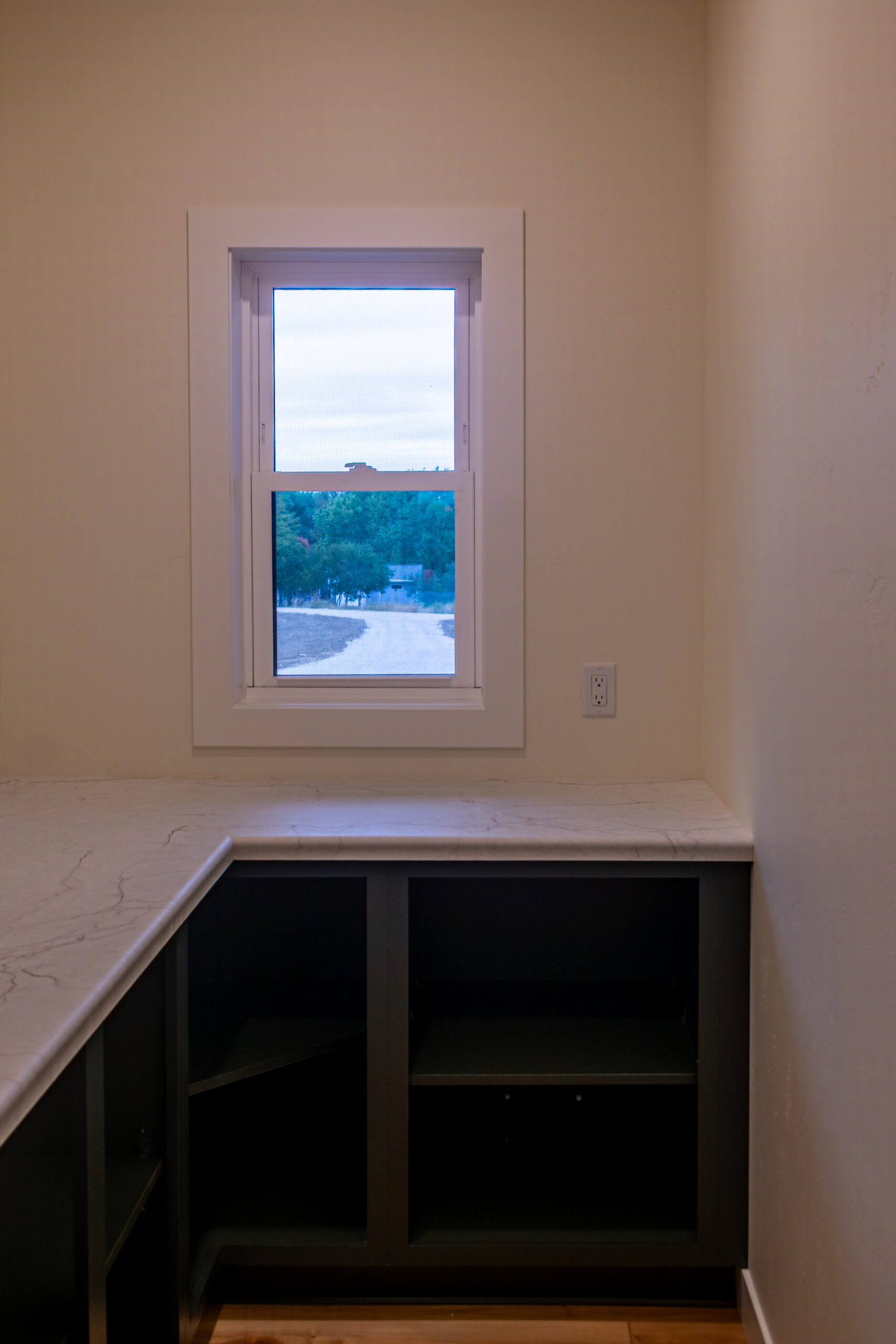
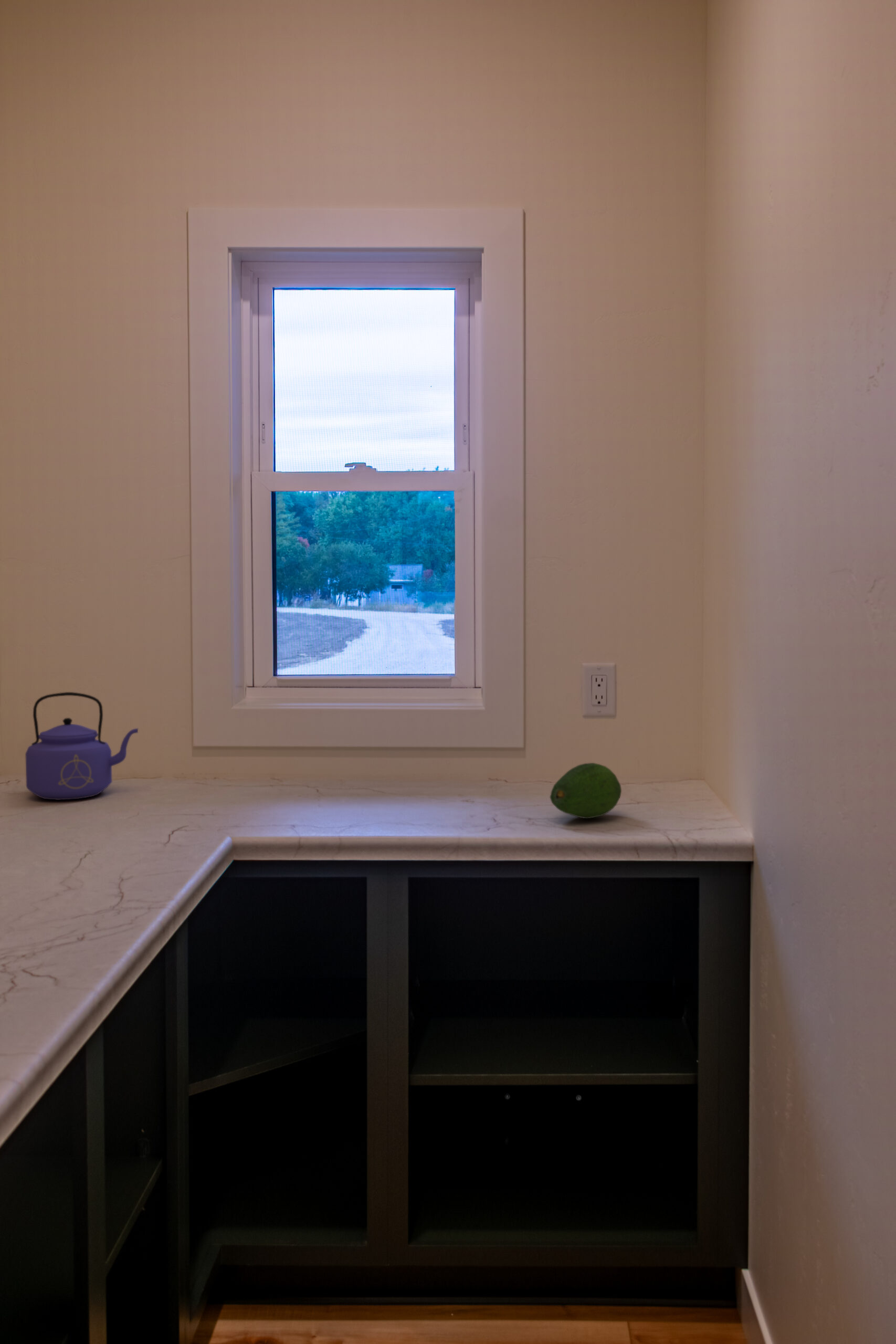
+ fruit [549,762,622,820]
+ kettle [25,691,139,801]
